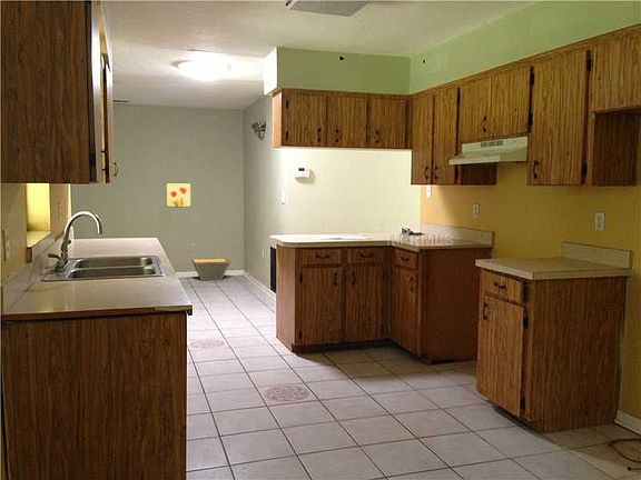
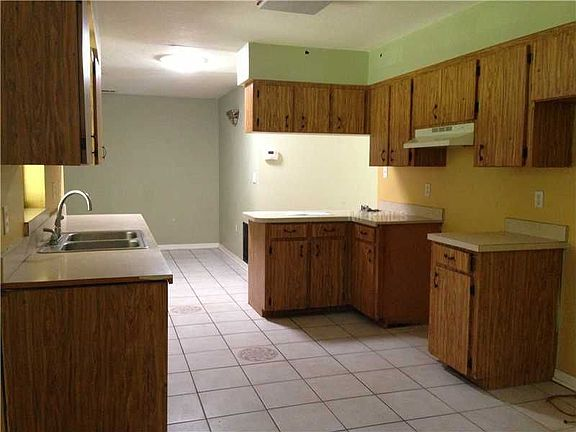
- wall art [165,181,193,208]
- basket [190,257,231,281]
